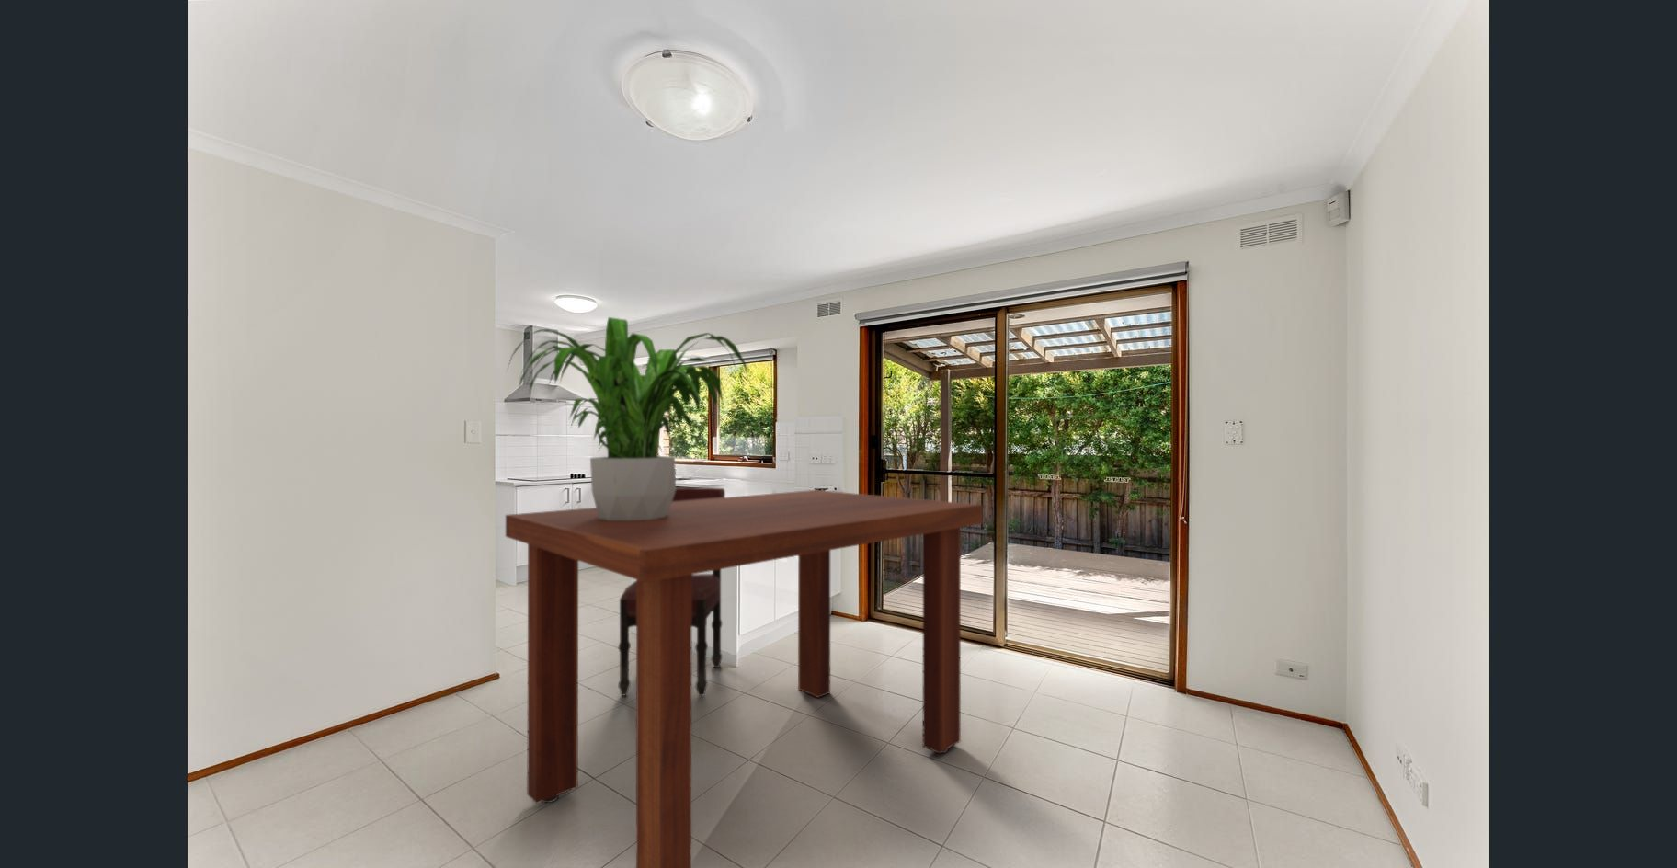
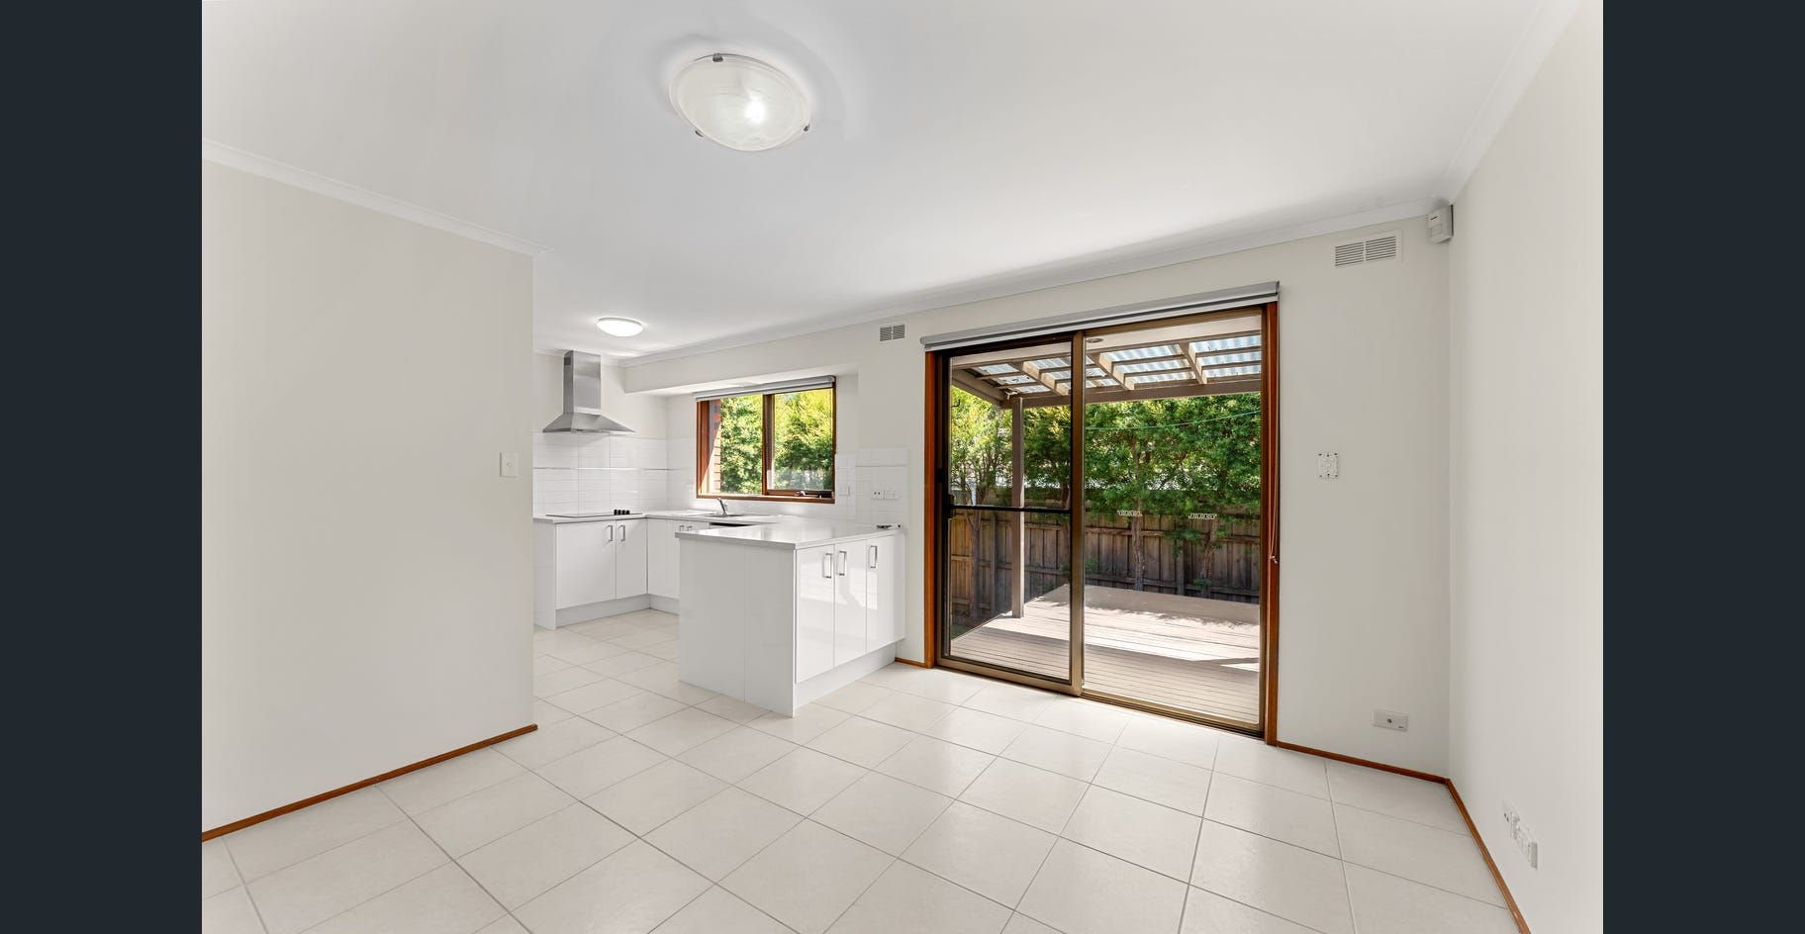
- potted plant [506,317,749,520]
- dining chair [618,486,726,698]
- dining table [505,489,984,868]
